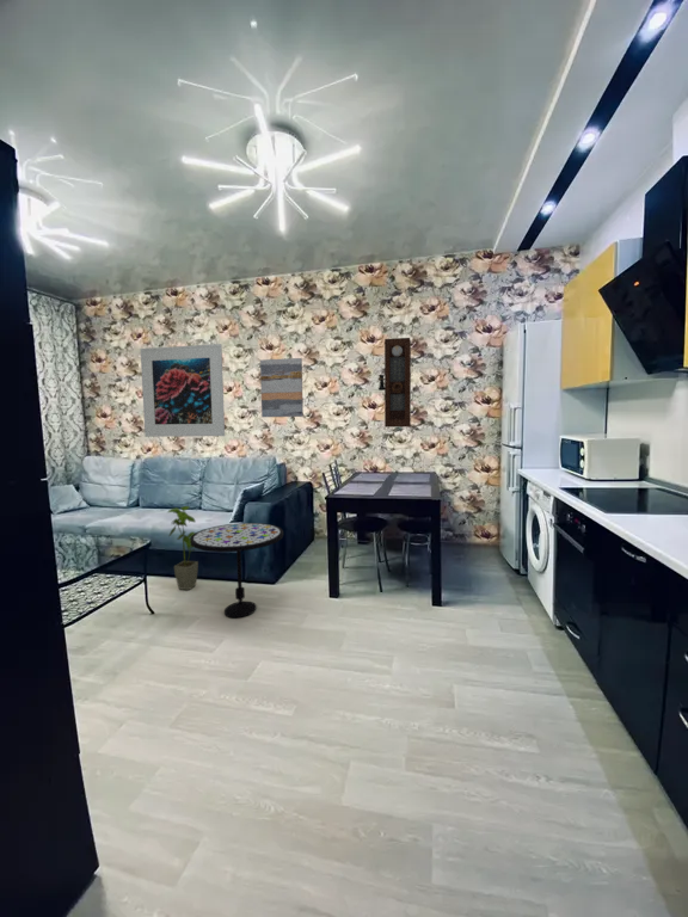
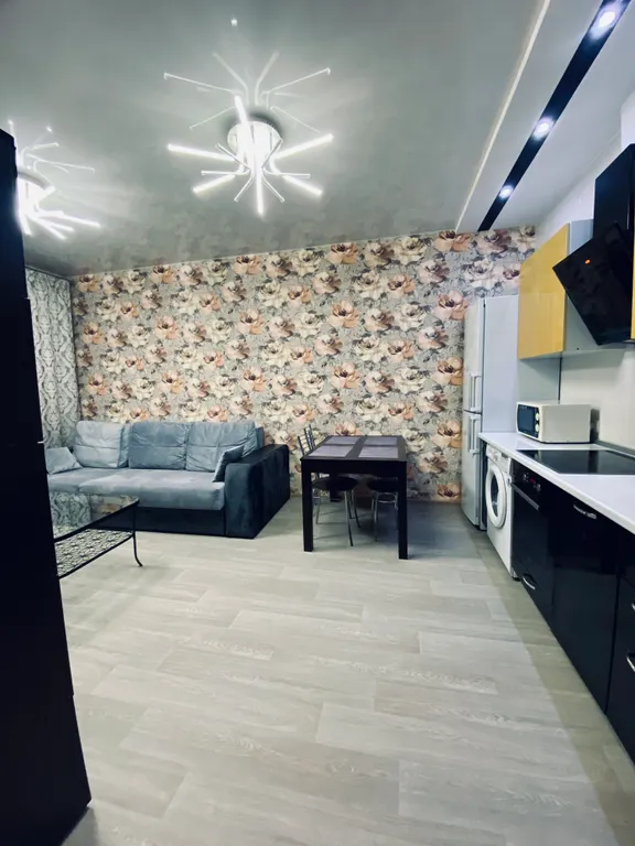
- house plant [166,505,199,591]
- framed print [140,343,226,438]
- side table [190,522,284,620]
- wall art [259,357,305,418]
- pendulum clock [376,337,412,429]
